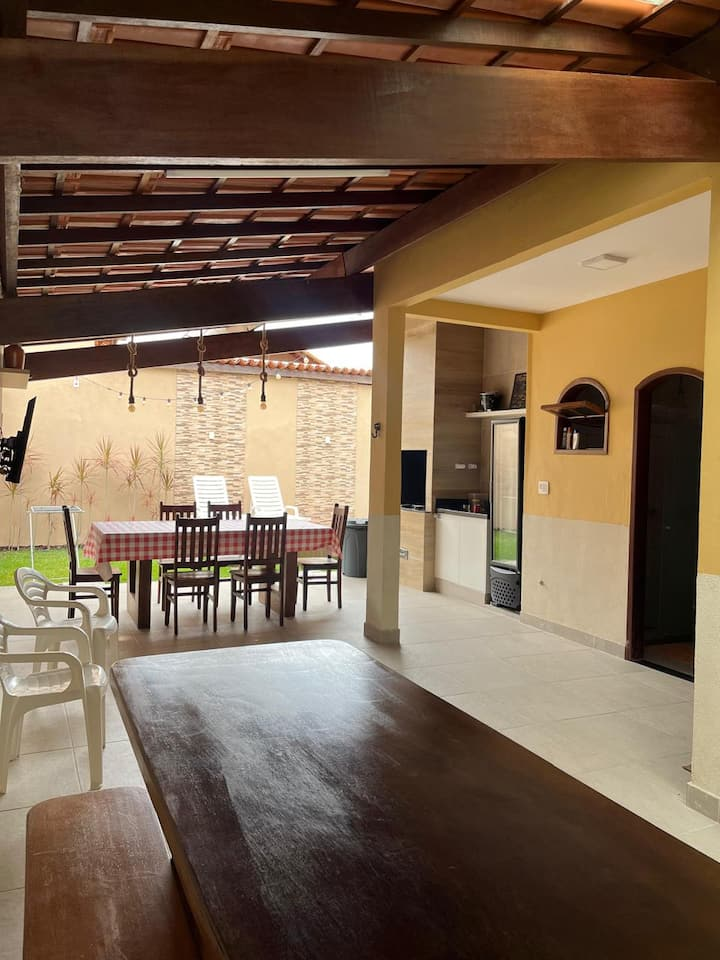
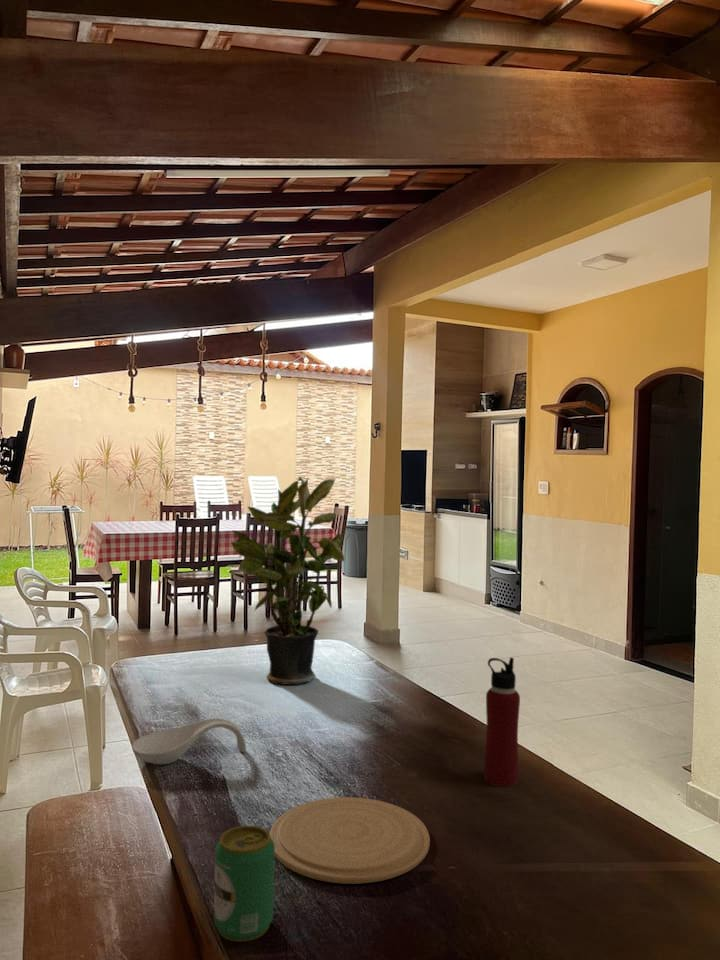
+ water bottle [483,656,521,788]
+ beverage can [213,825,275,943]
+ plate [269,796,431,885]
+ spoon rest [131,717,247,766]
+ potted plant [230,475,345,686]
